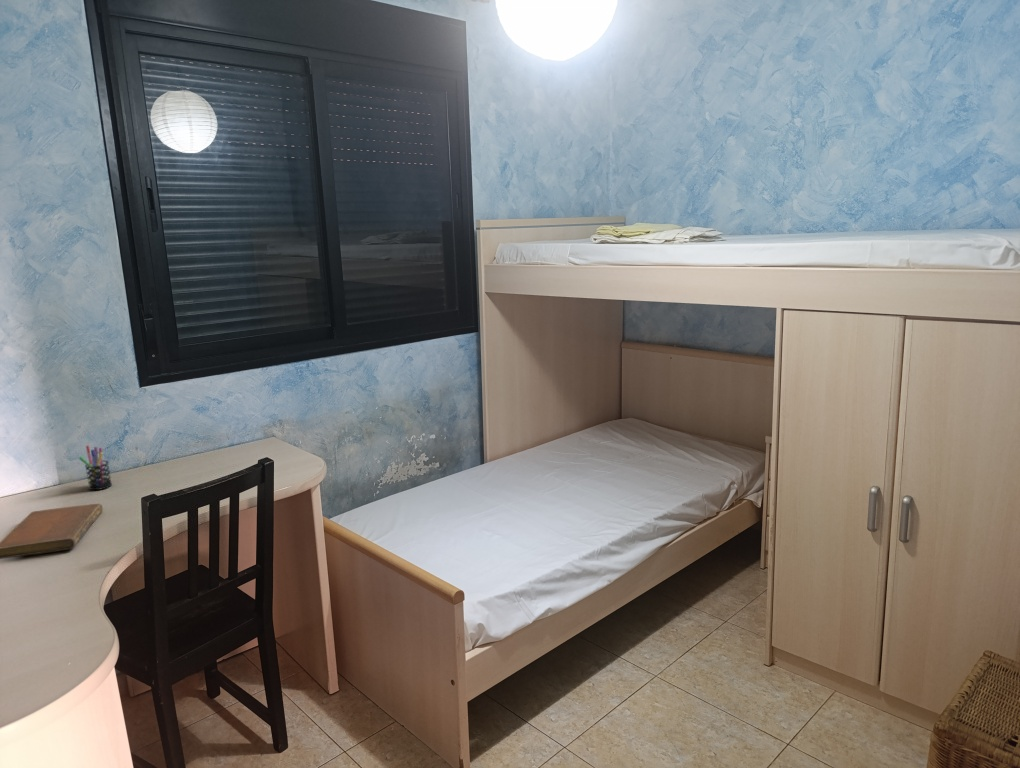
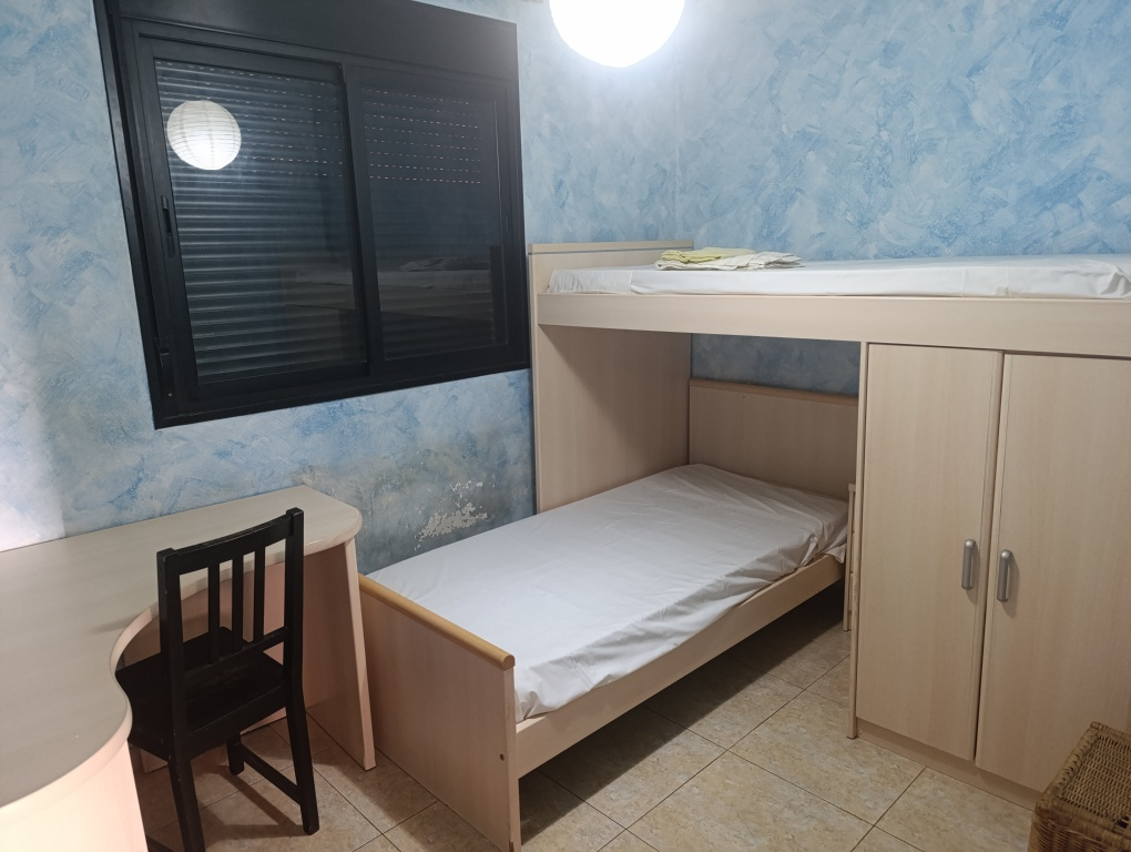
- notebook [0,503,104,560]
- pen holder [78,444,113,491]
